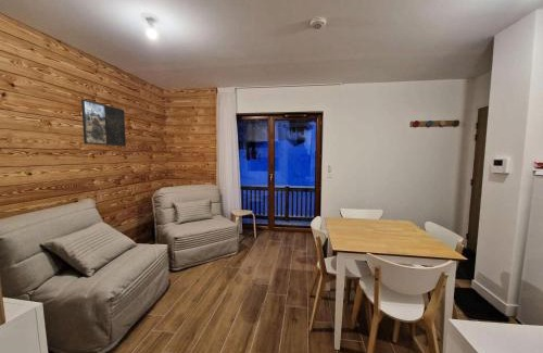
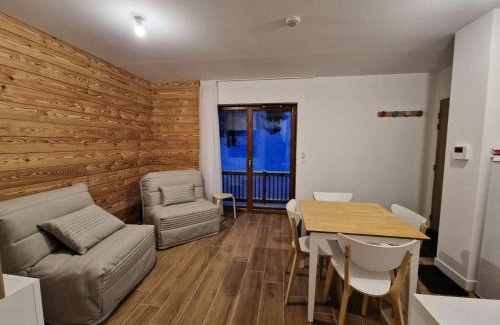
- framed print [80,98,127,148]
